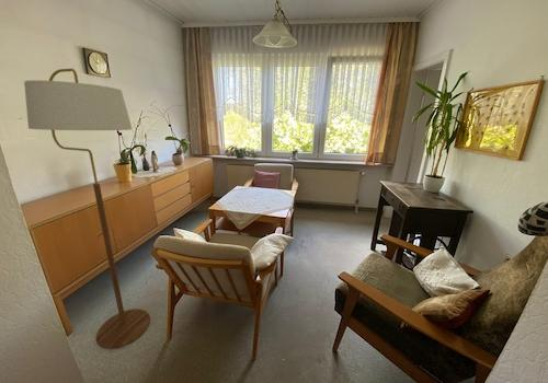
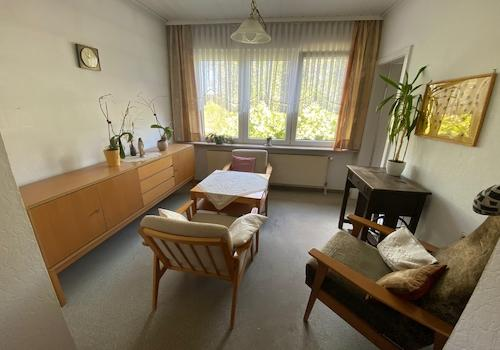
- floor lamp [23,68,151,350]
